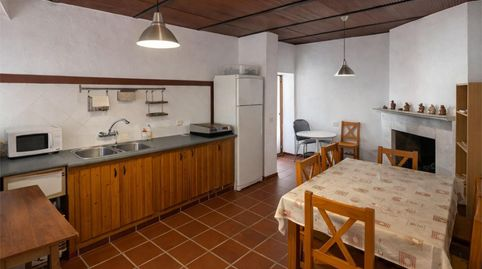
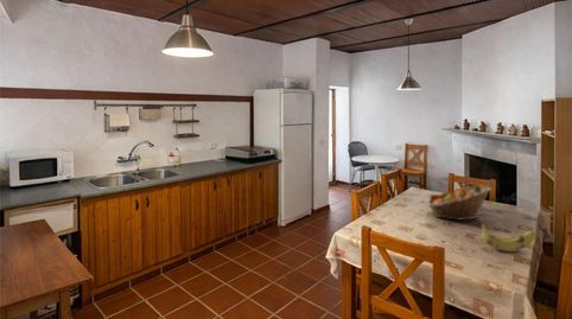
+ fruit basket [426,184,492,222]
+ banana [479,223,536,253]
